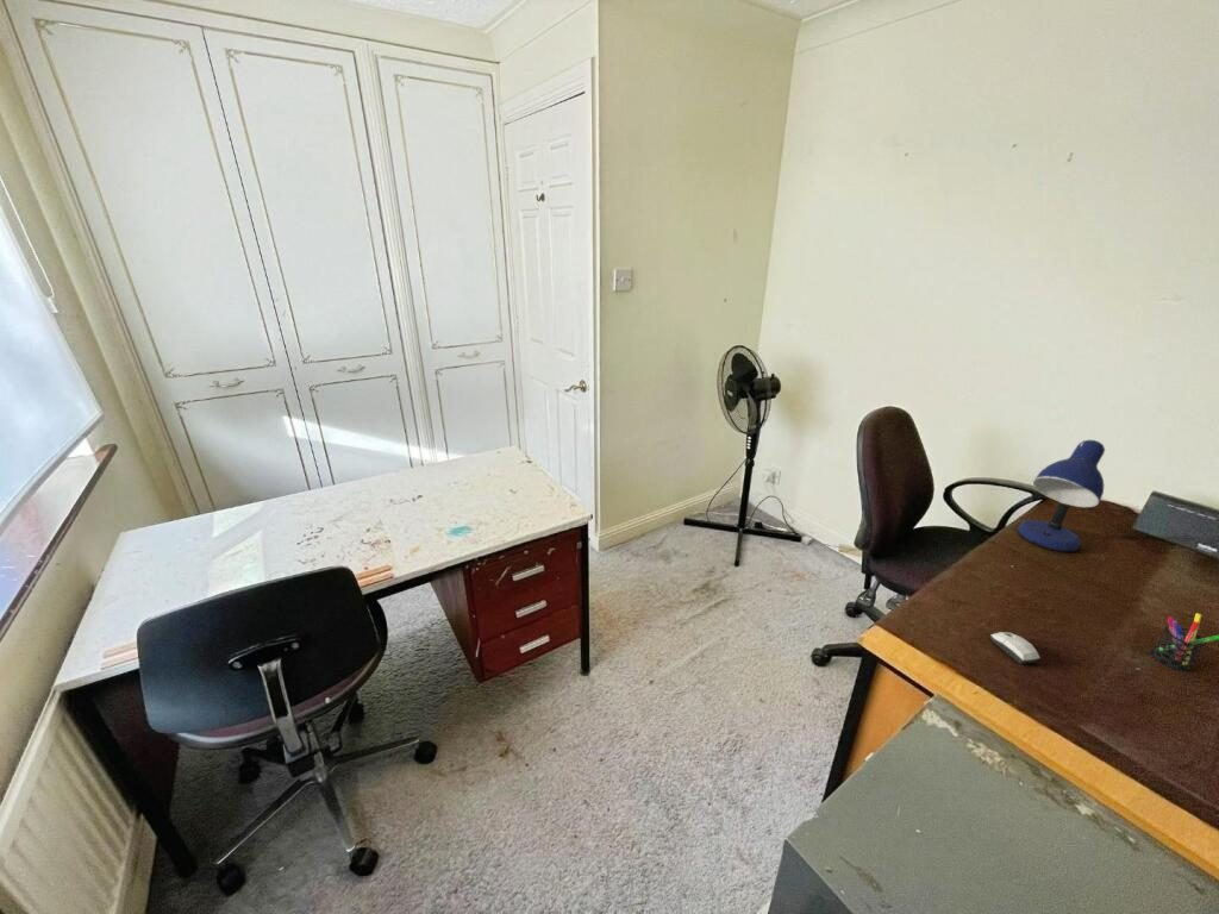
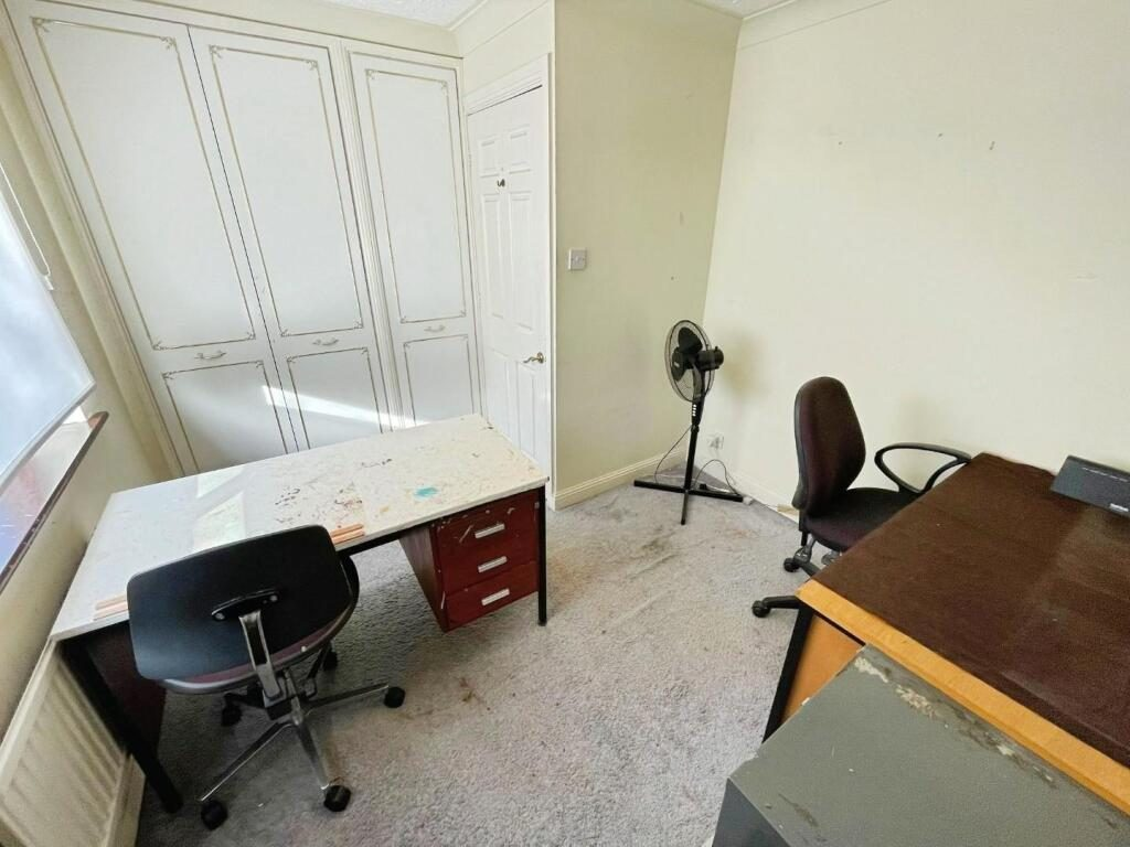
- desk lamp [1015,439,1106,553]
- computer mouse [989,631,1042,665]
- pen holder [1150,612,1219,672]
